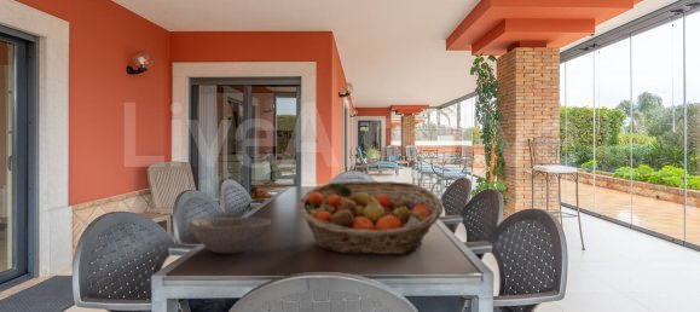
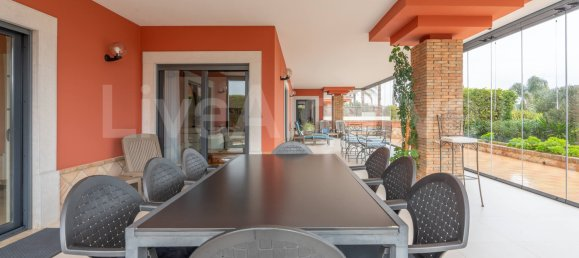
- bowl [189,216,272,255]
- fruit basket [296,180,444,255]
